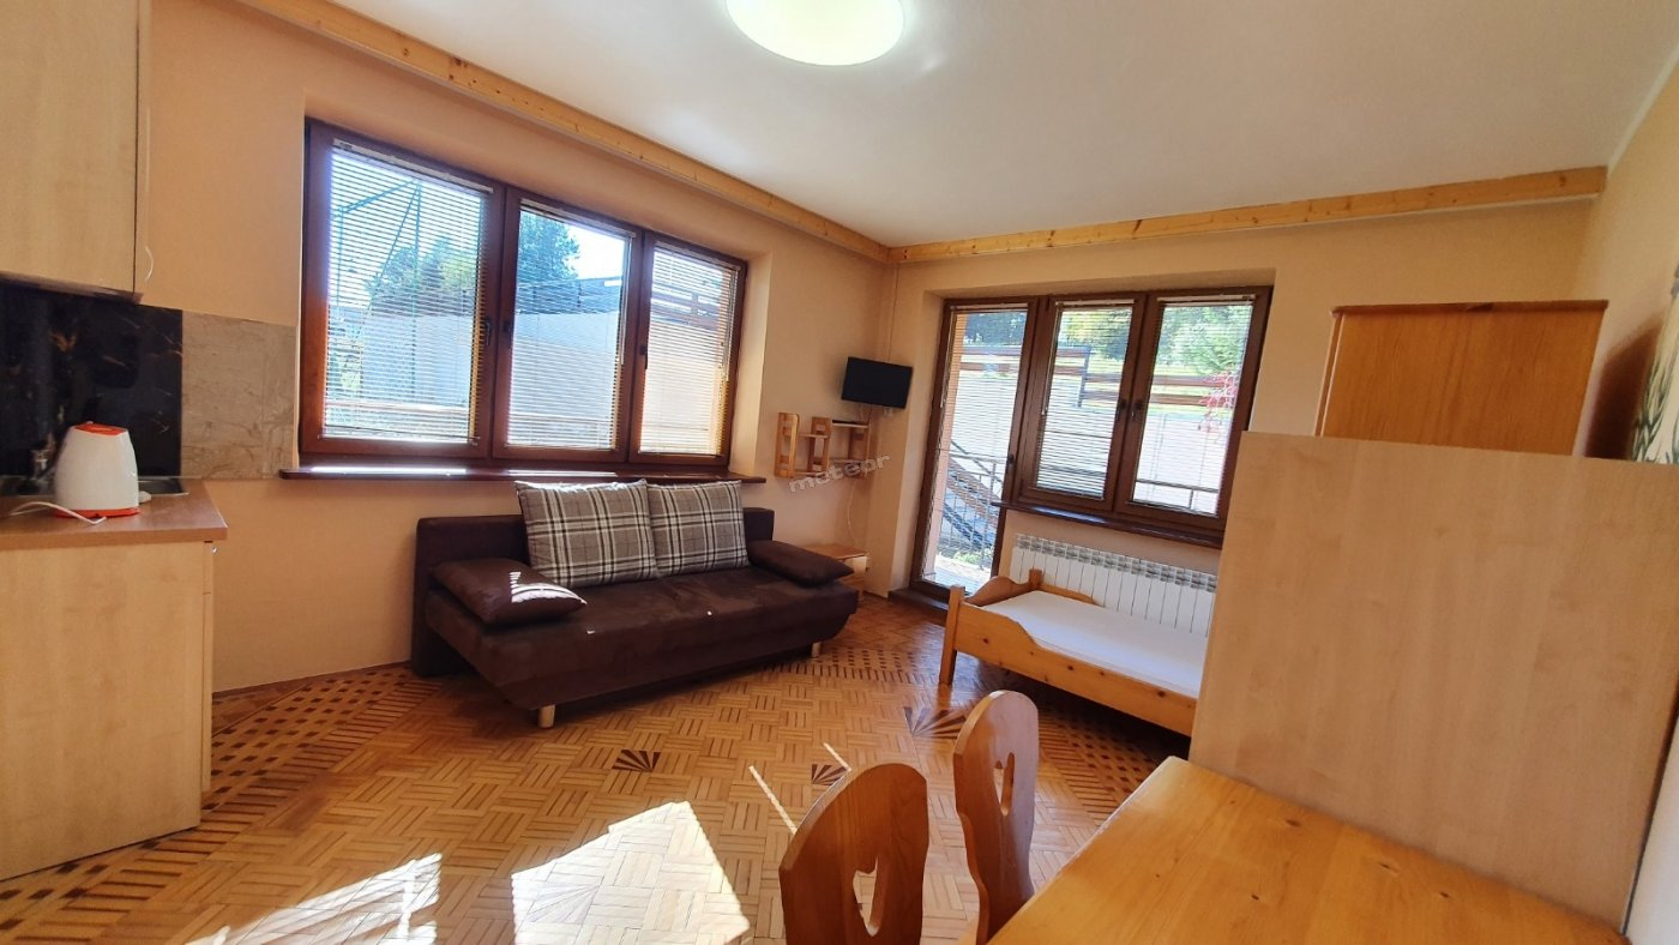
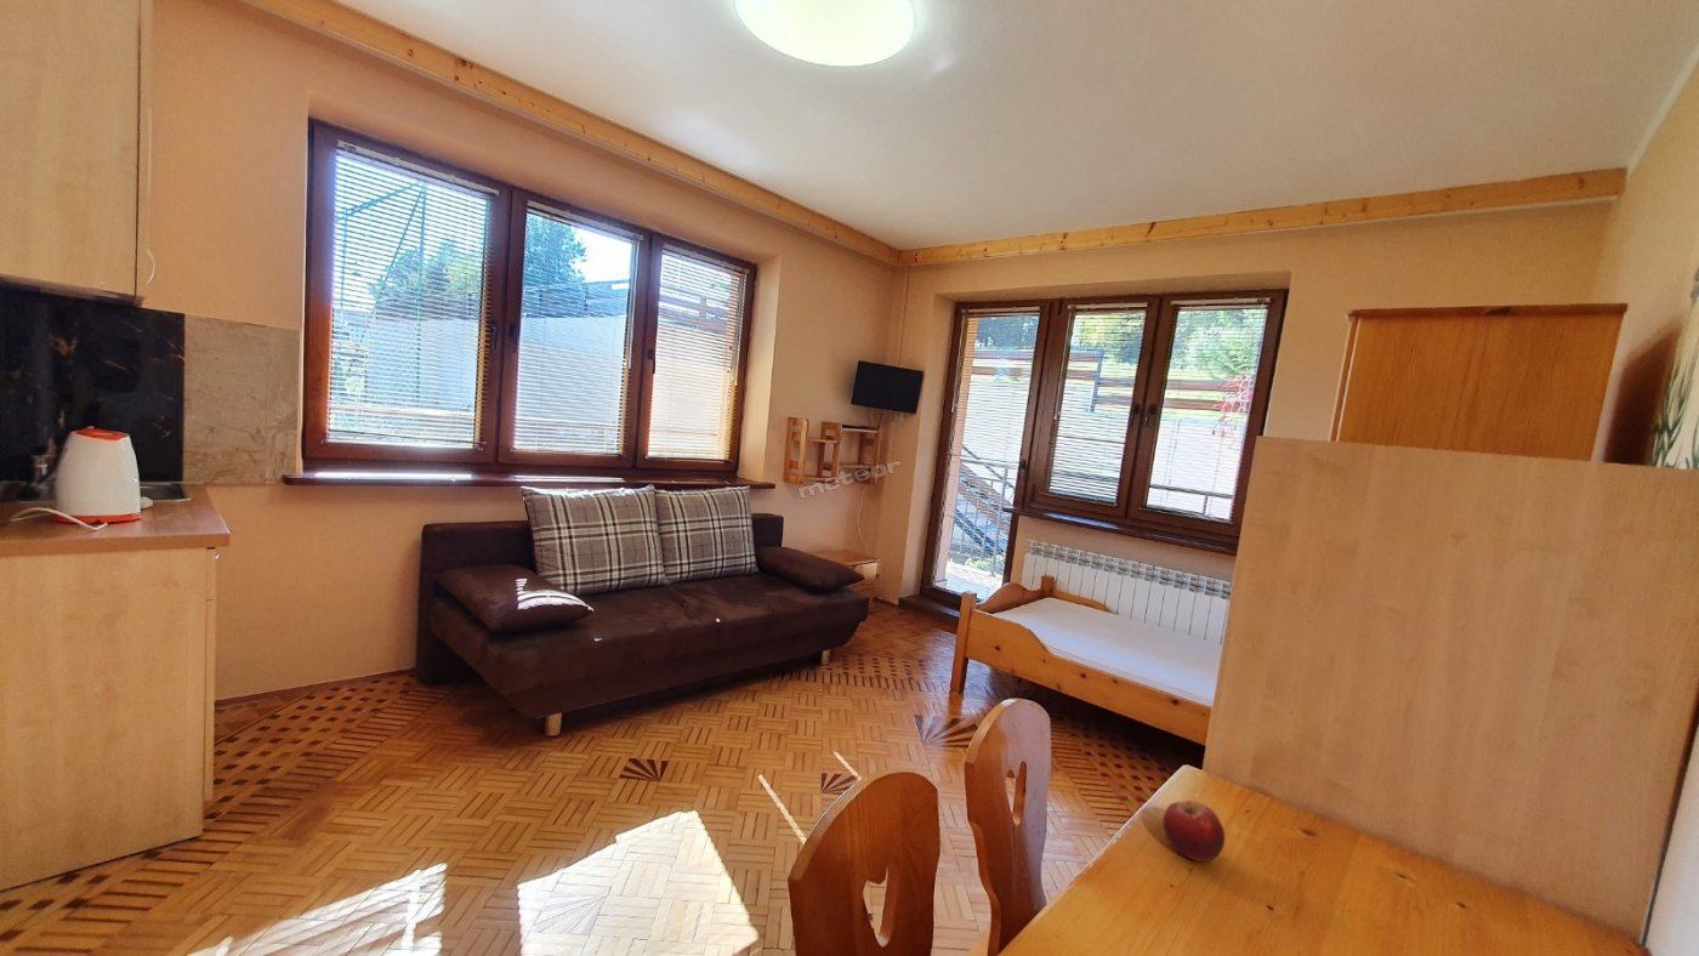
+ fruit [1161,799,1226,863]
